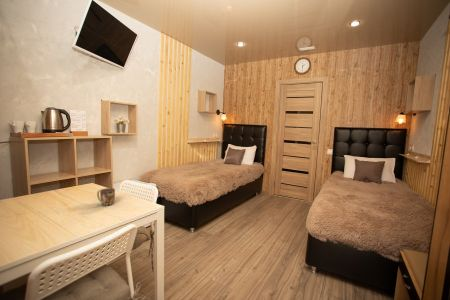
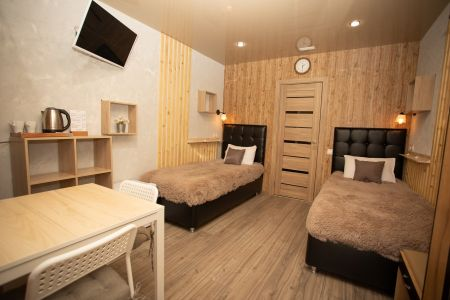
- mug [96,187,116,207]
